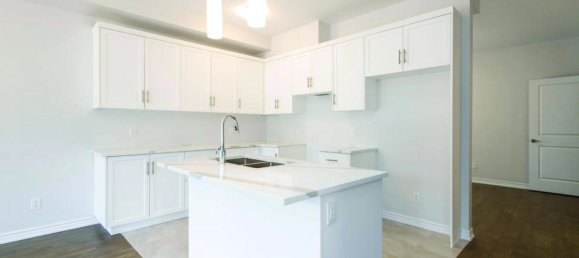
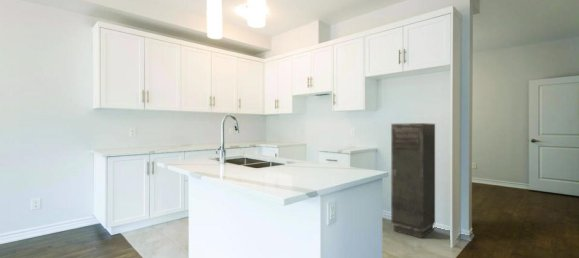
+ storage cabinet [390,122,436,239]
